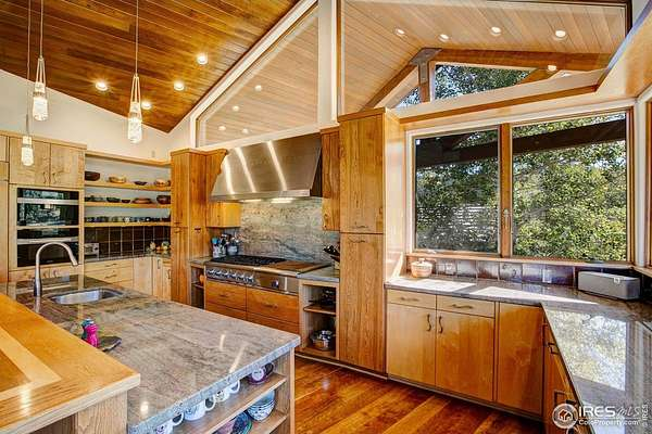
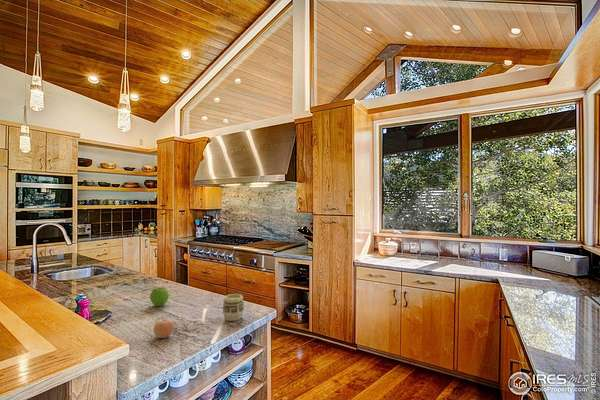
+ fruit [153,317,174,339]
+ fruit [149,285,170,307]
+ cup [222,293,245,322]
